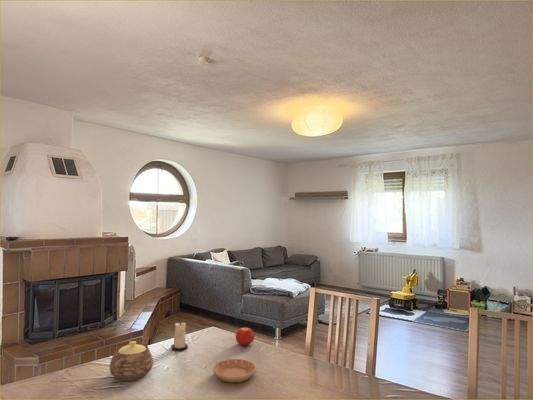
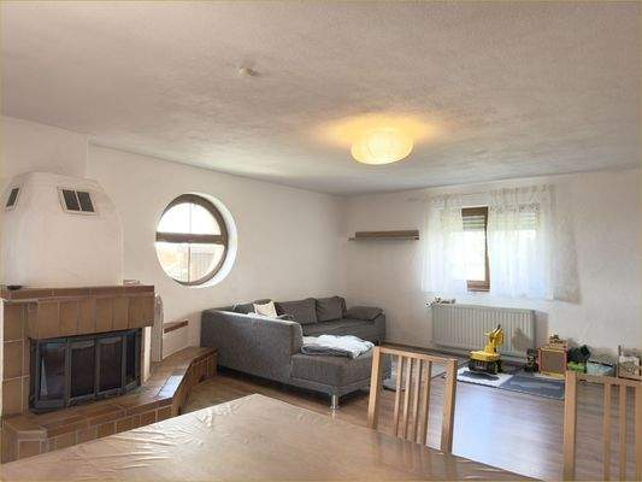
- saucer [212,358,257,383]
- candle [170,320,189,352]
- fruit [235,326,255,346]
- teapot [109,336,154,382]
